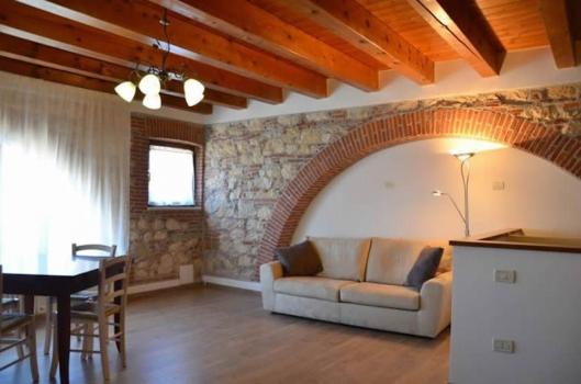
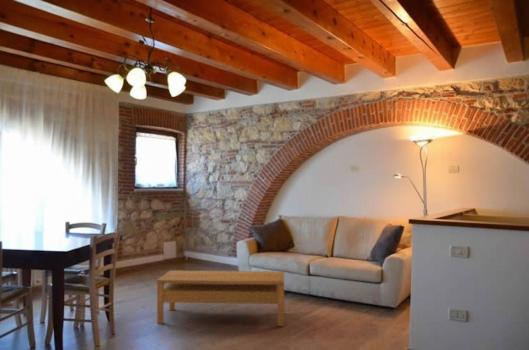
+ coffee table [156,270,285,327]
